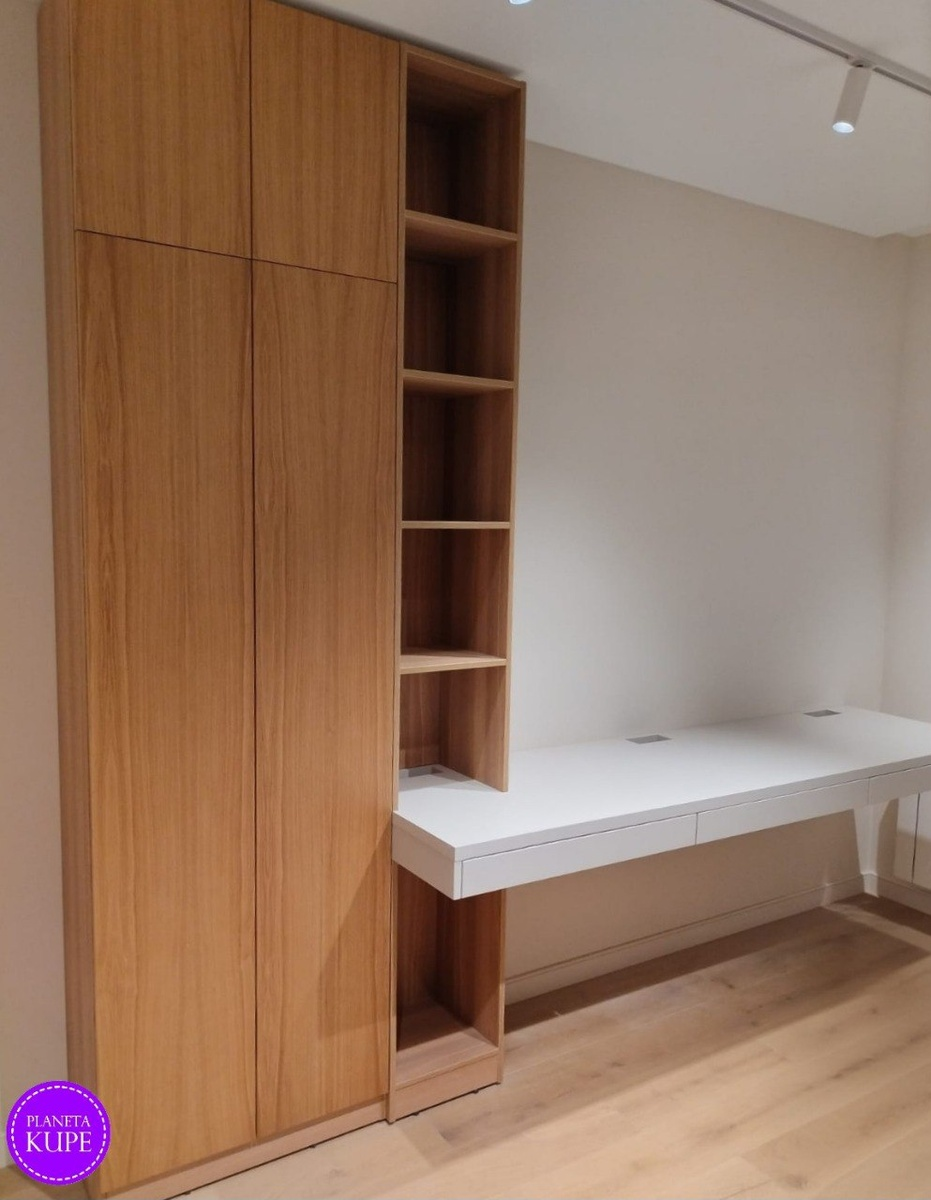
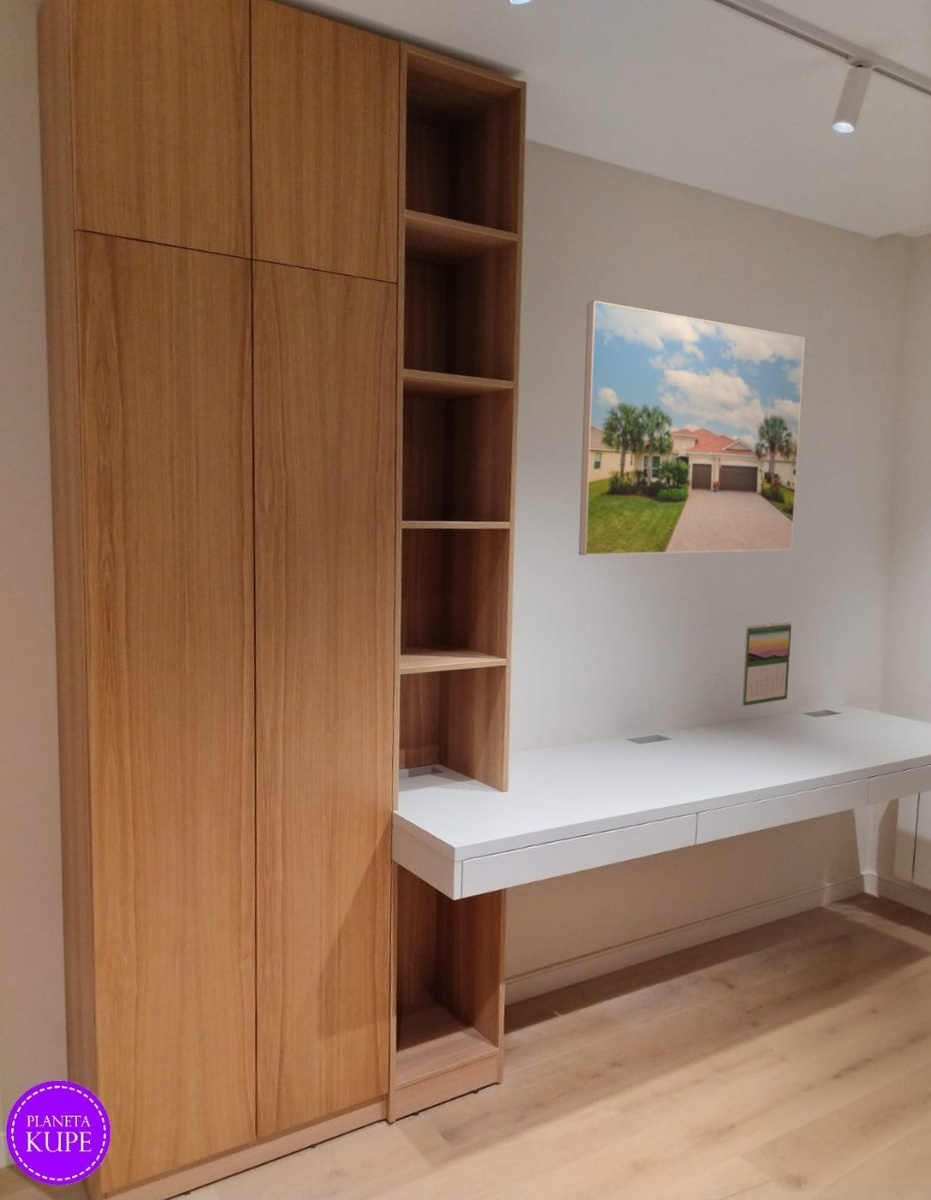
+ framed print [578,300,806,556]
+ calendar [741,621,792,707]
